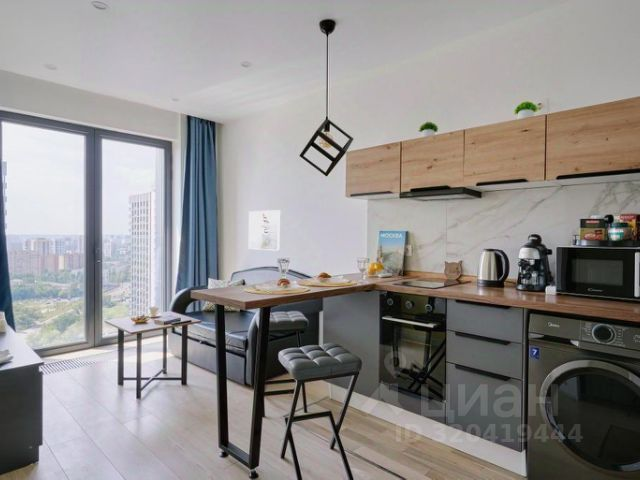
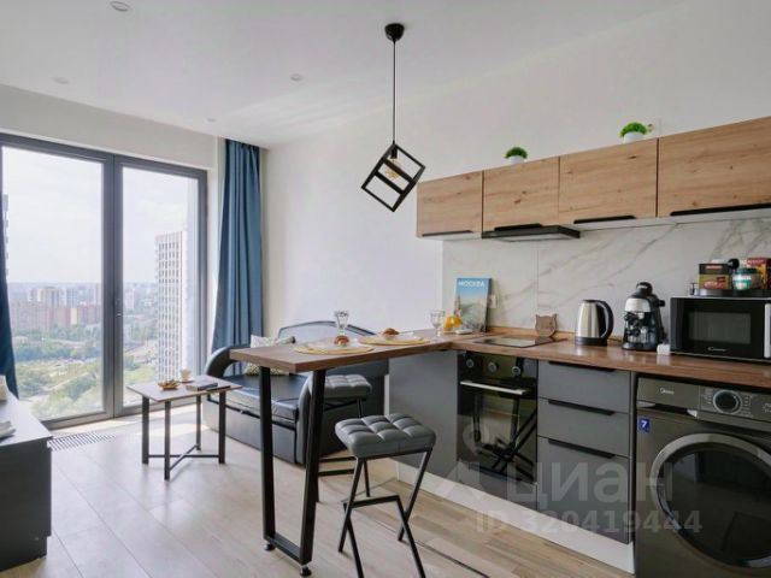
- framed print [248,209,281,252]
